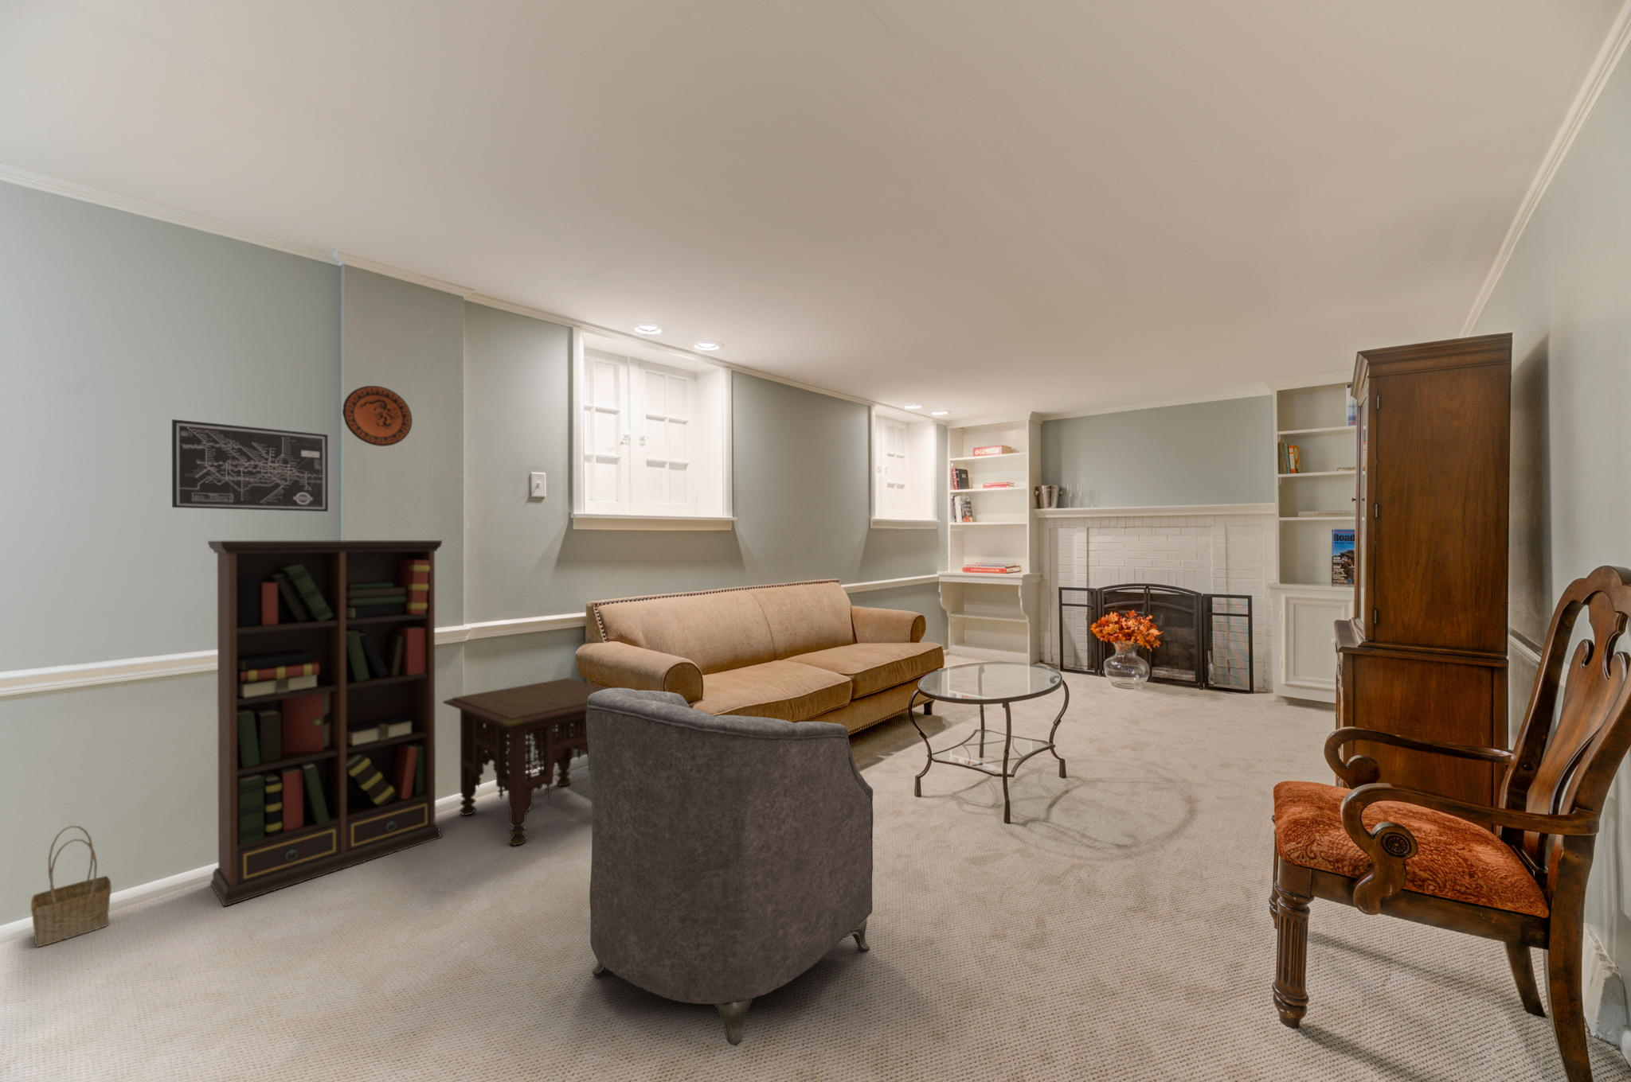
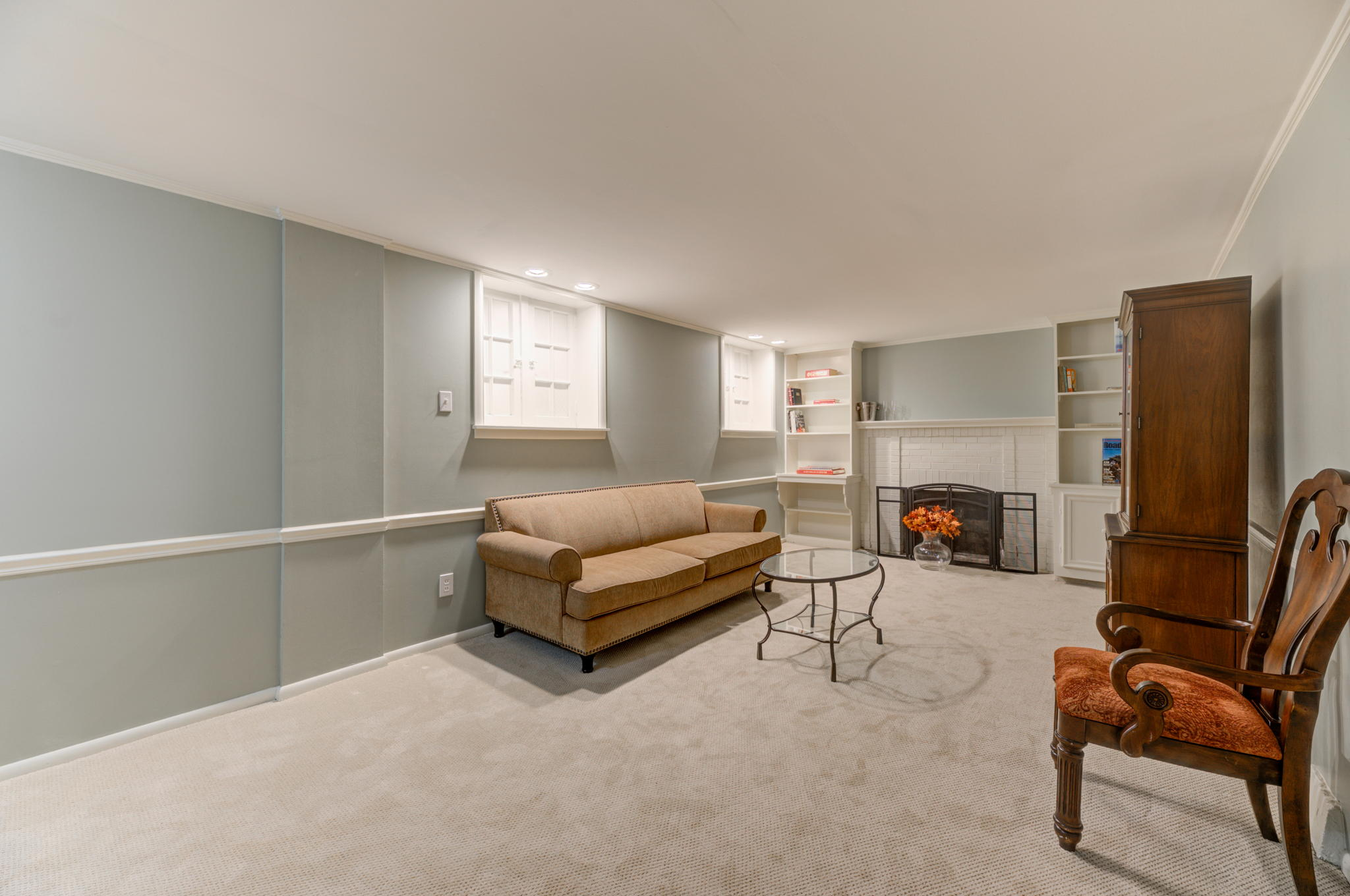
- basket [30,825,112,948]
- bookcase [207,540,443,908]
- wall art [172,419,329,512]
- armchair [586,687,873,1046]
- side table [442,677,609,847]
- decorative plate [342,385,413,447]
